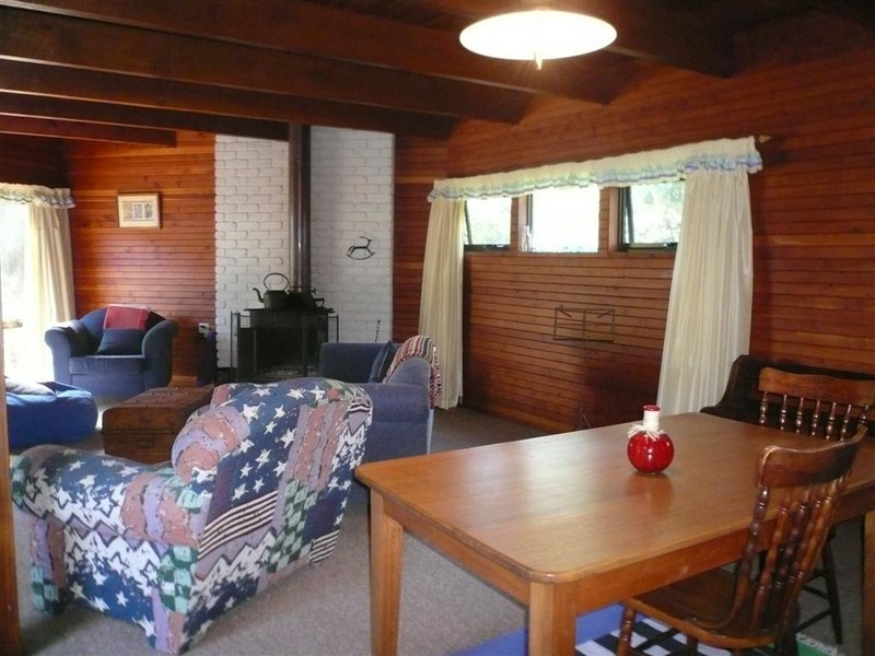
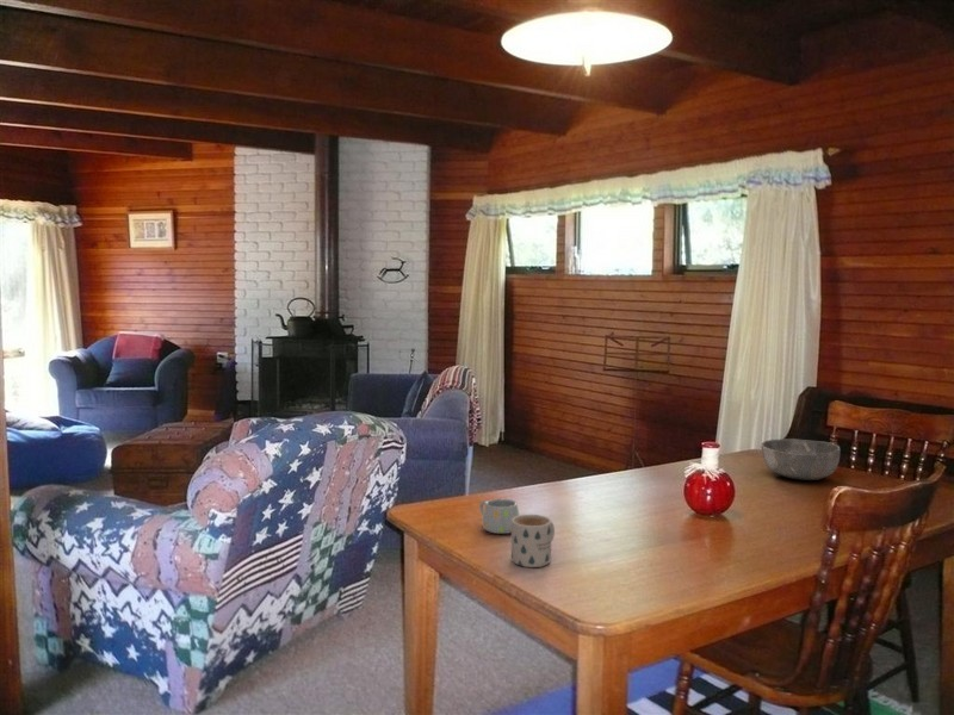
+ mug [478,498,520,535]
+ bowl [760,437,842,481]
+ mug [510,514,556,568]
